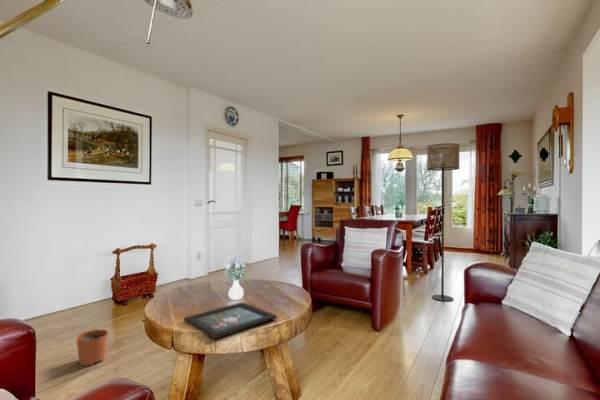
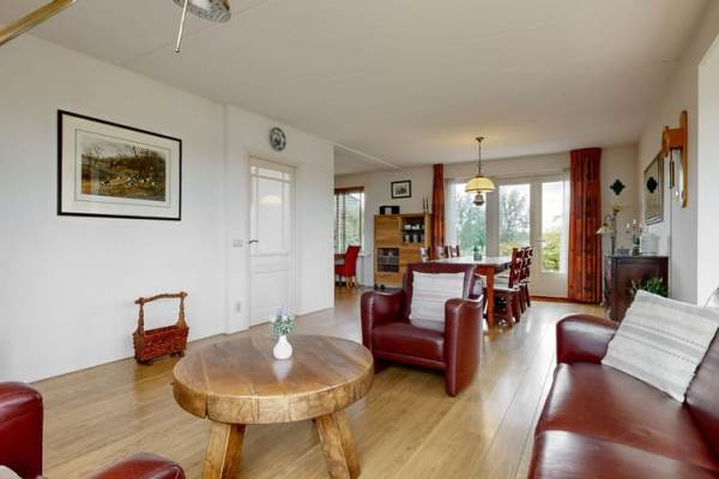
- plant pot [75,322,109,367]
- floor lamp [426,142,461,302]
- decorative tray [183,301,278,340]
